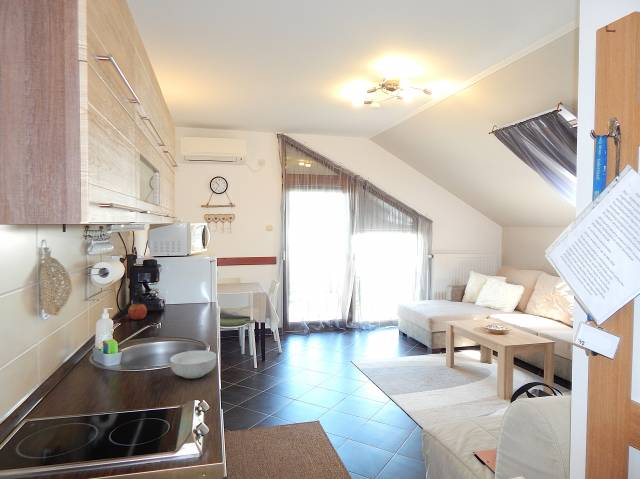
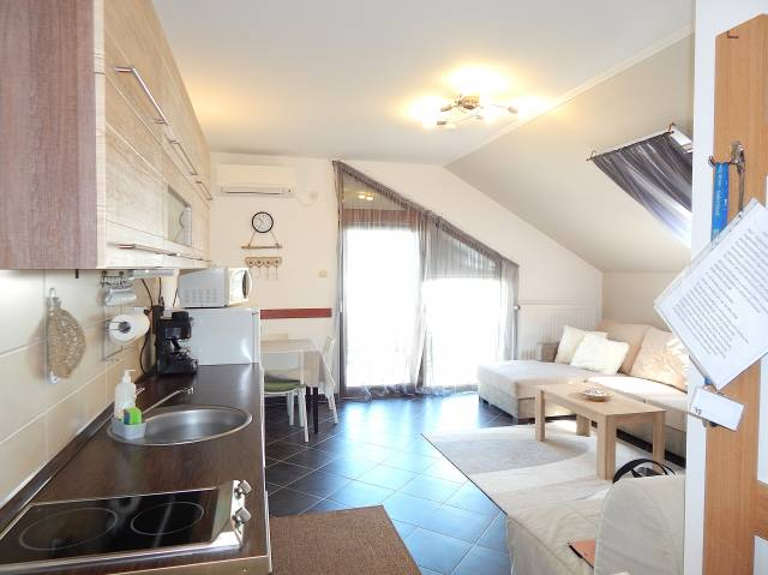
- cereal bowl [169,350,217,379]
- fruit [127,301,148,321]
